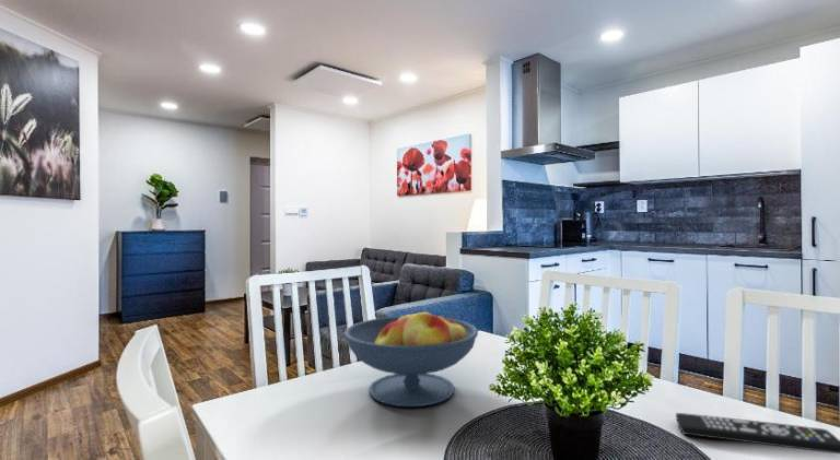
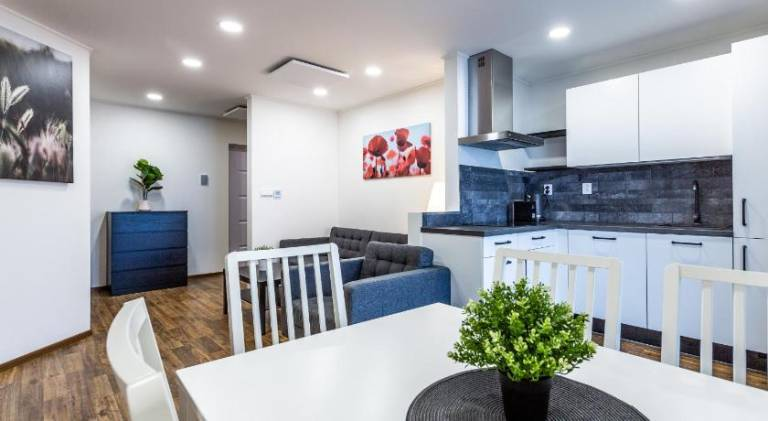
- fruit bowl [343,307,479,408]
- remote control [675,412,840,456]
